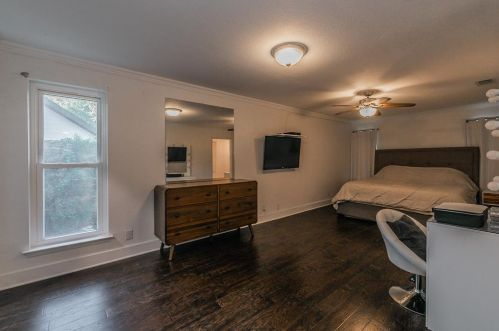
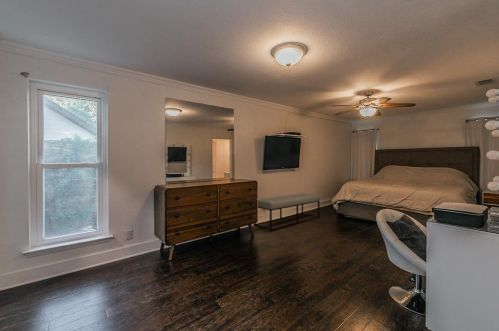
+ bench [253,193,321,232]
